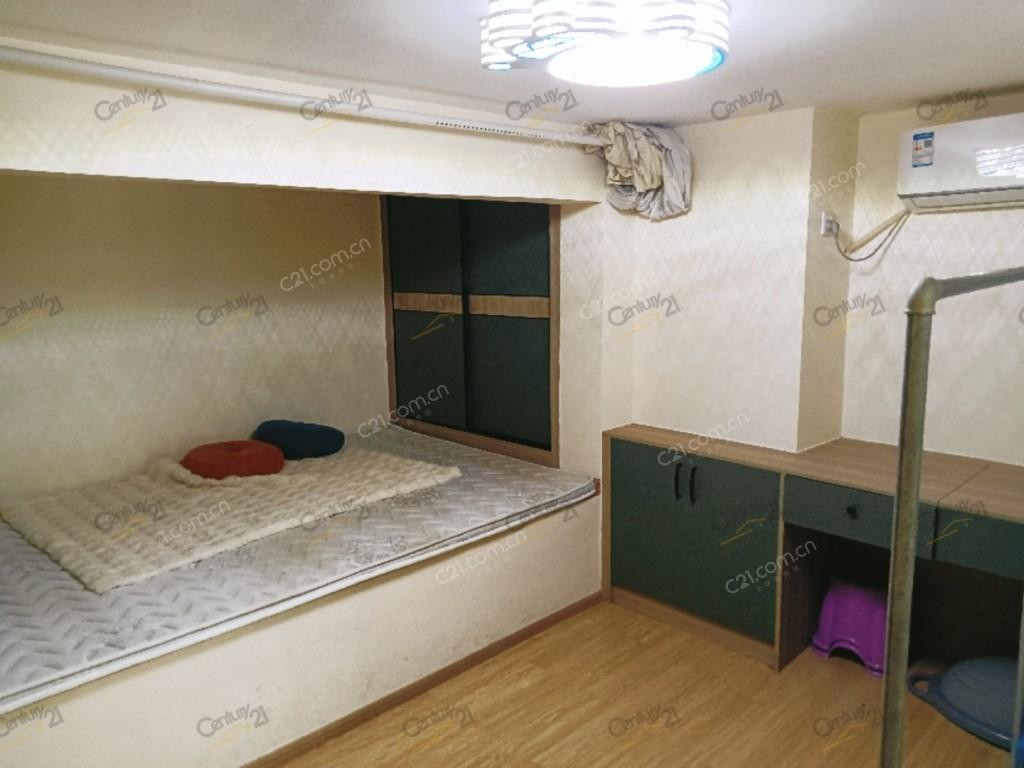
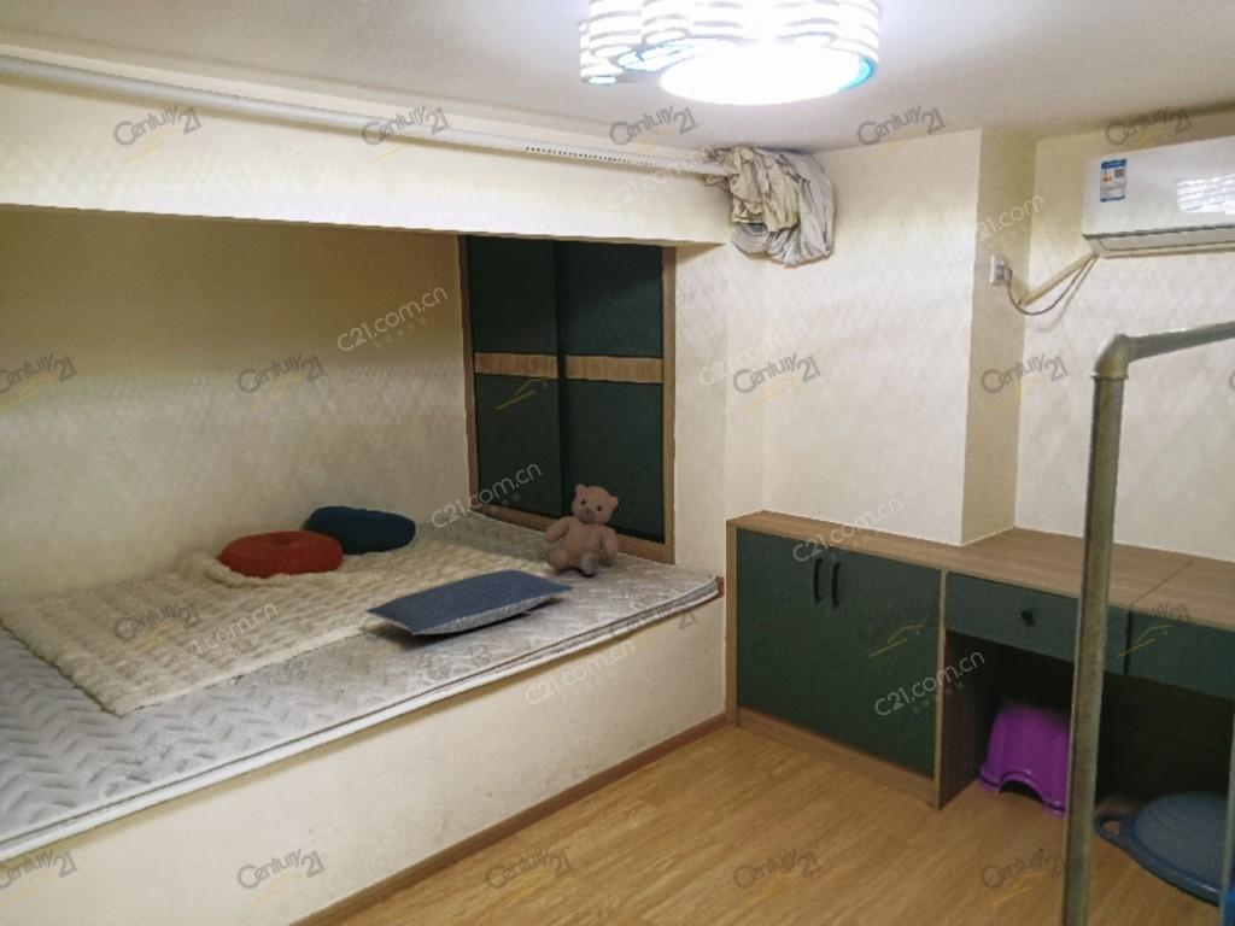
+ teddy bear [543,483,620,576]
+ pillow [364,568,575,637]
